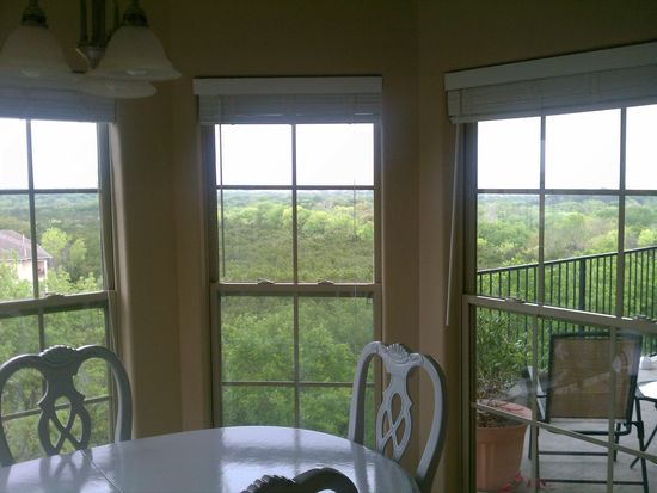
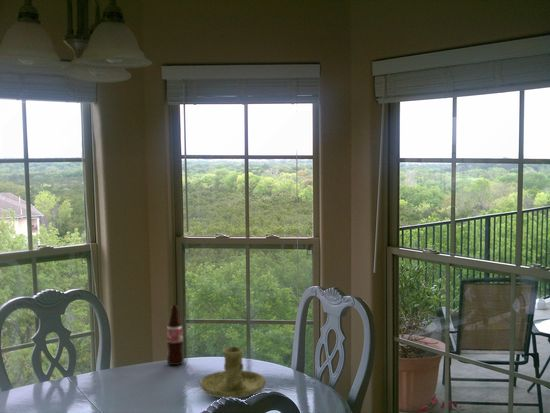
+ bottle [166,304,185,366]
+ candle holder [199,346,267,399]
